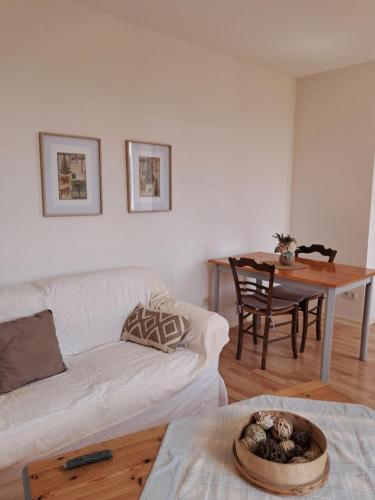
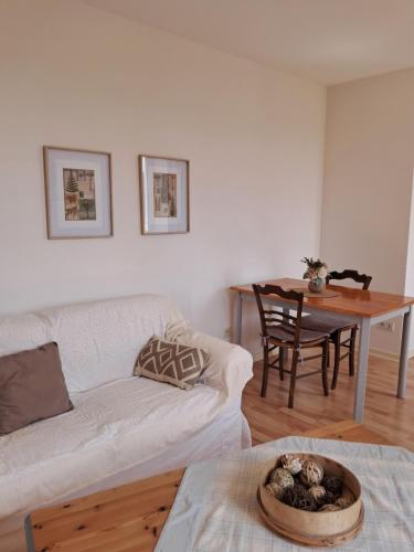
- remote control [62,448,114,469]
